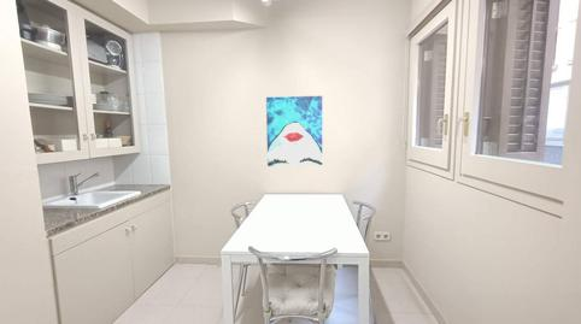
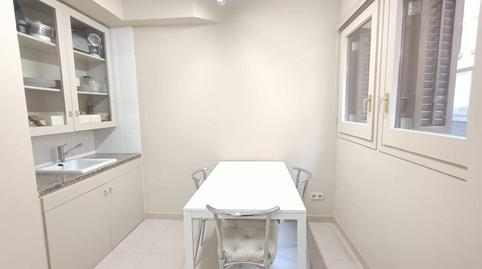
- wall art [265,95,323,167]
